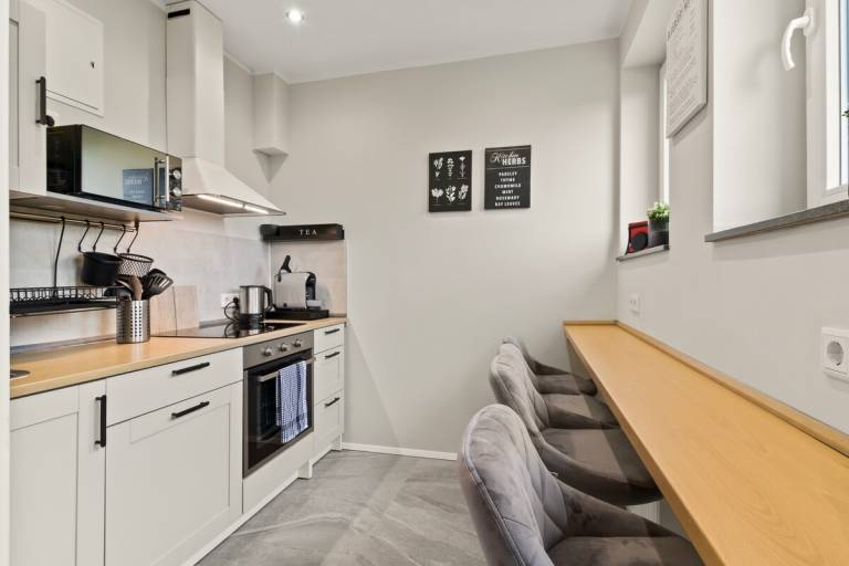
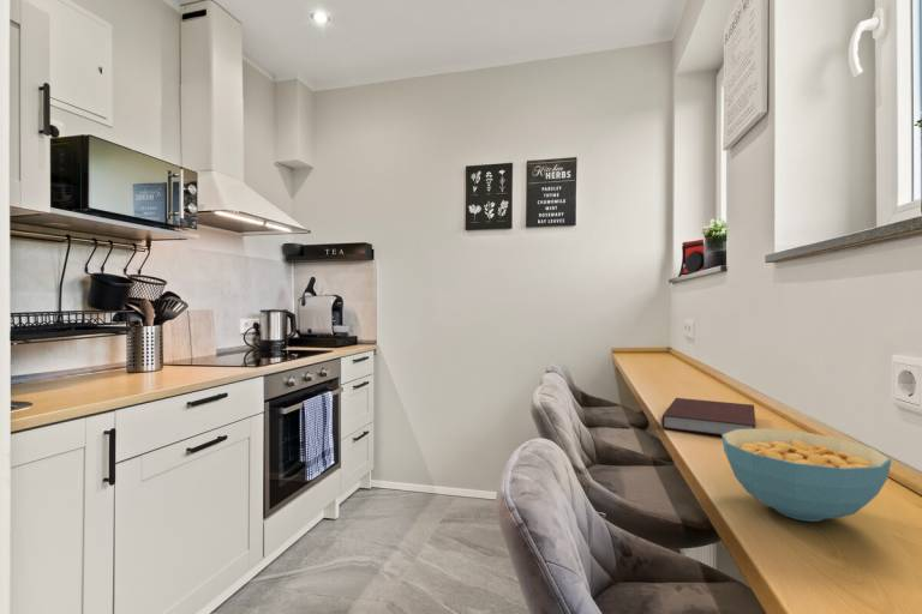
+ cereal bowl [720,427,892,523]
+ notebook [660,397,756,437]
